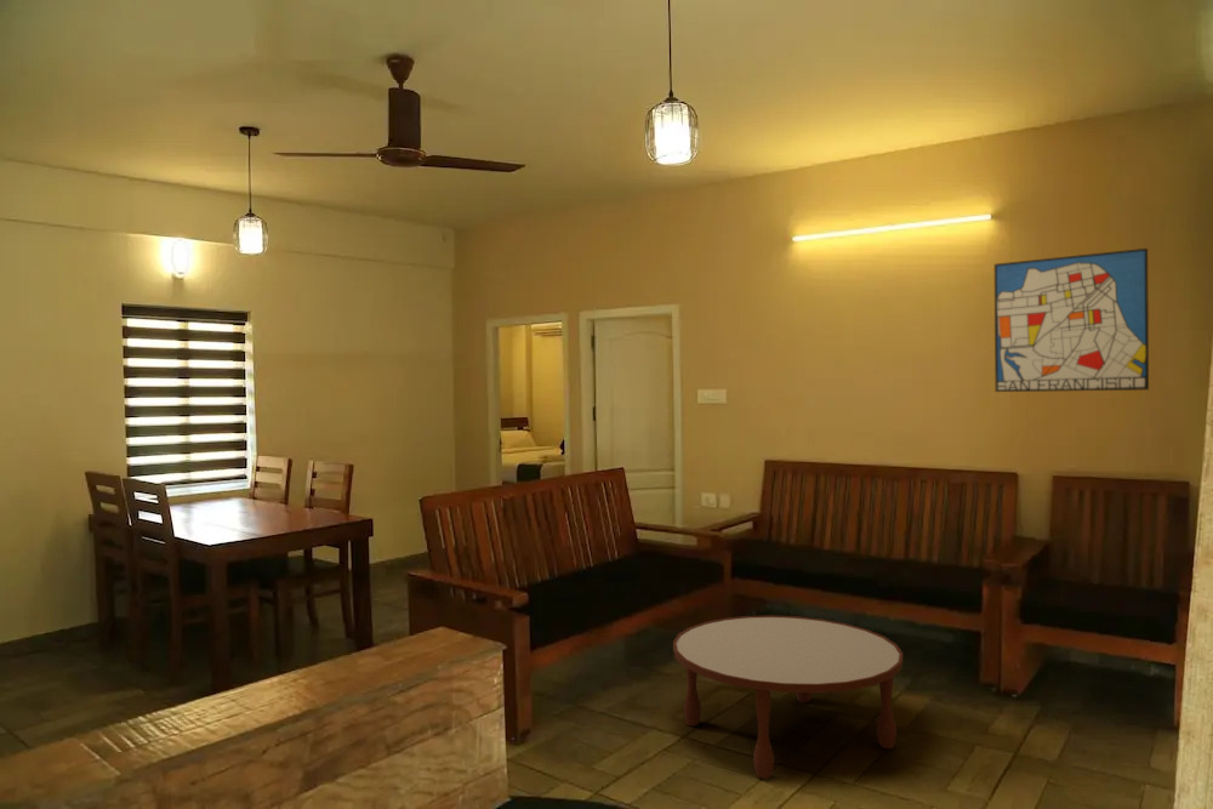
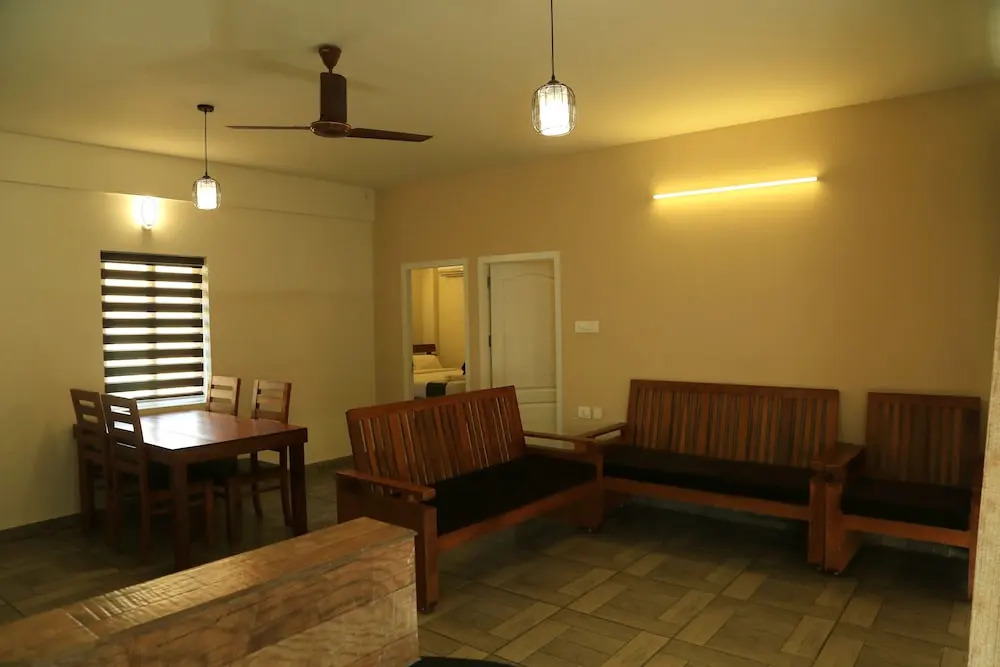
- coffee table [672,615,904,780]
- wall art [993,247,1150,393]
